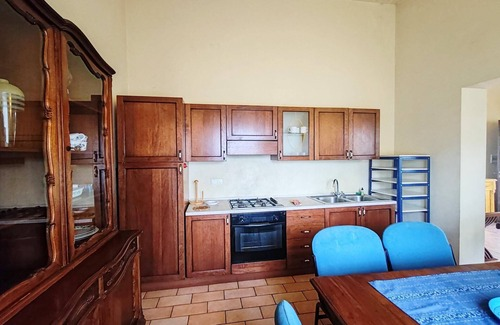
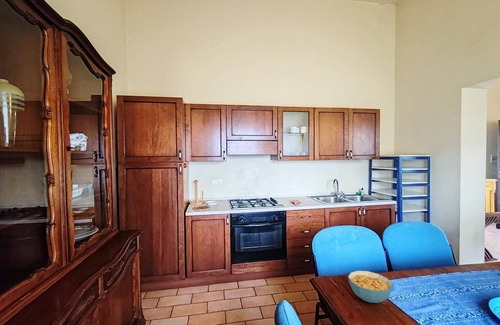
+ cereal bowl [347,270,394,304]
